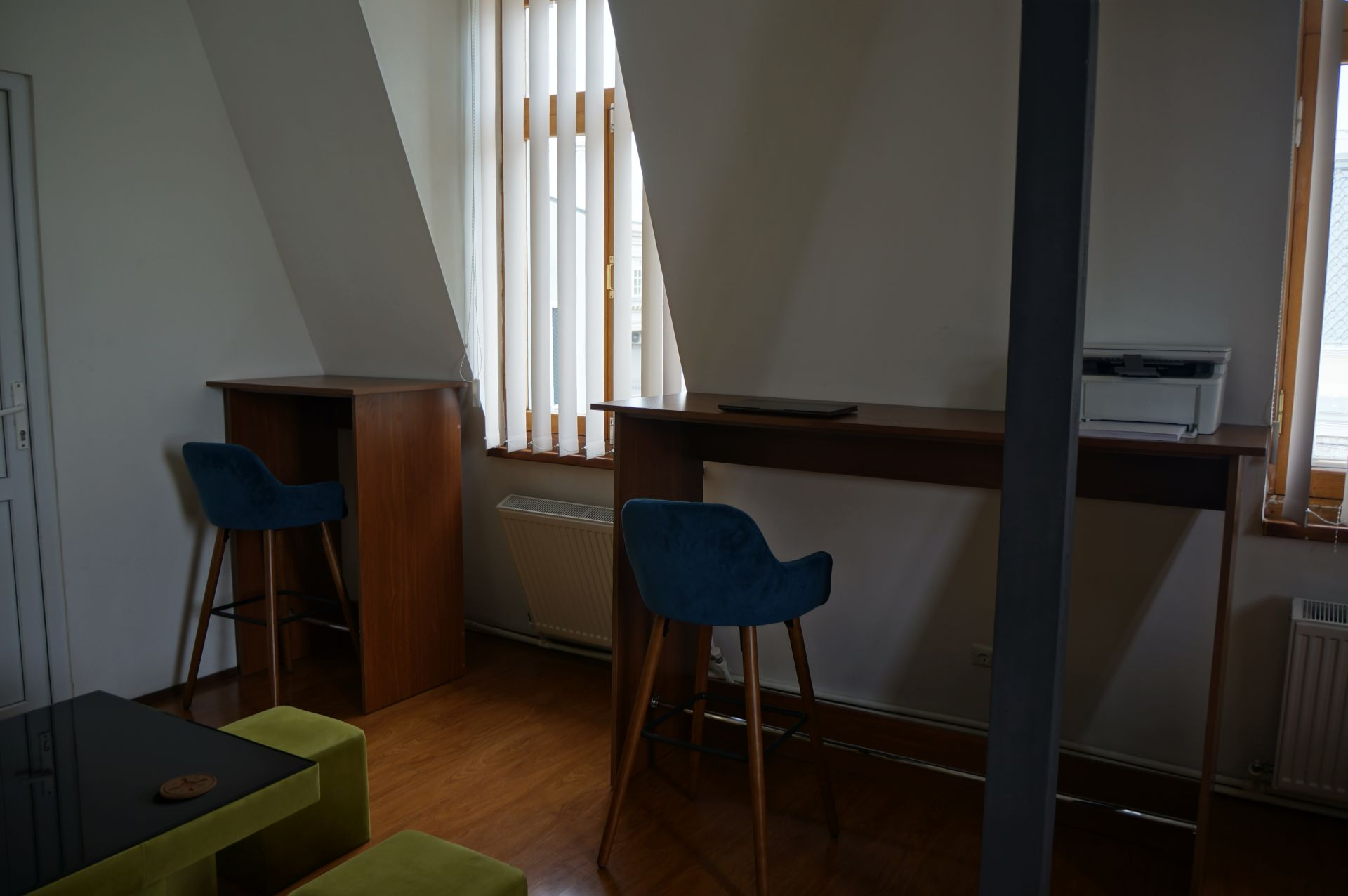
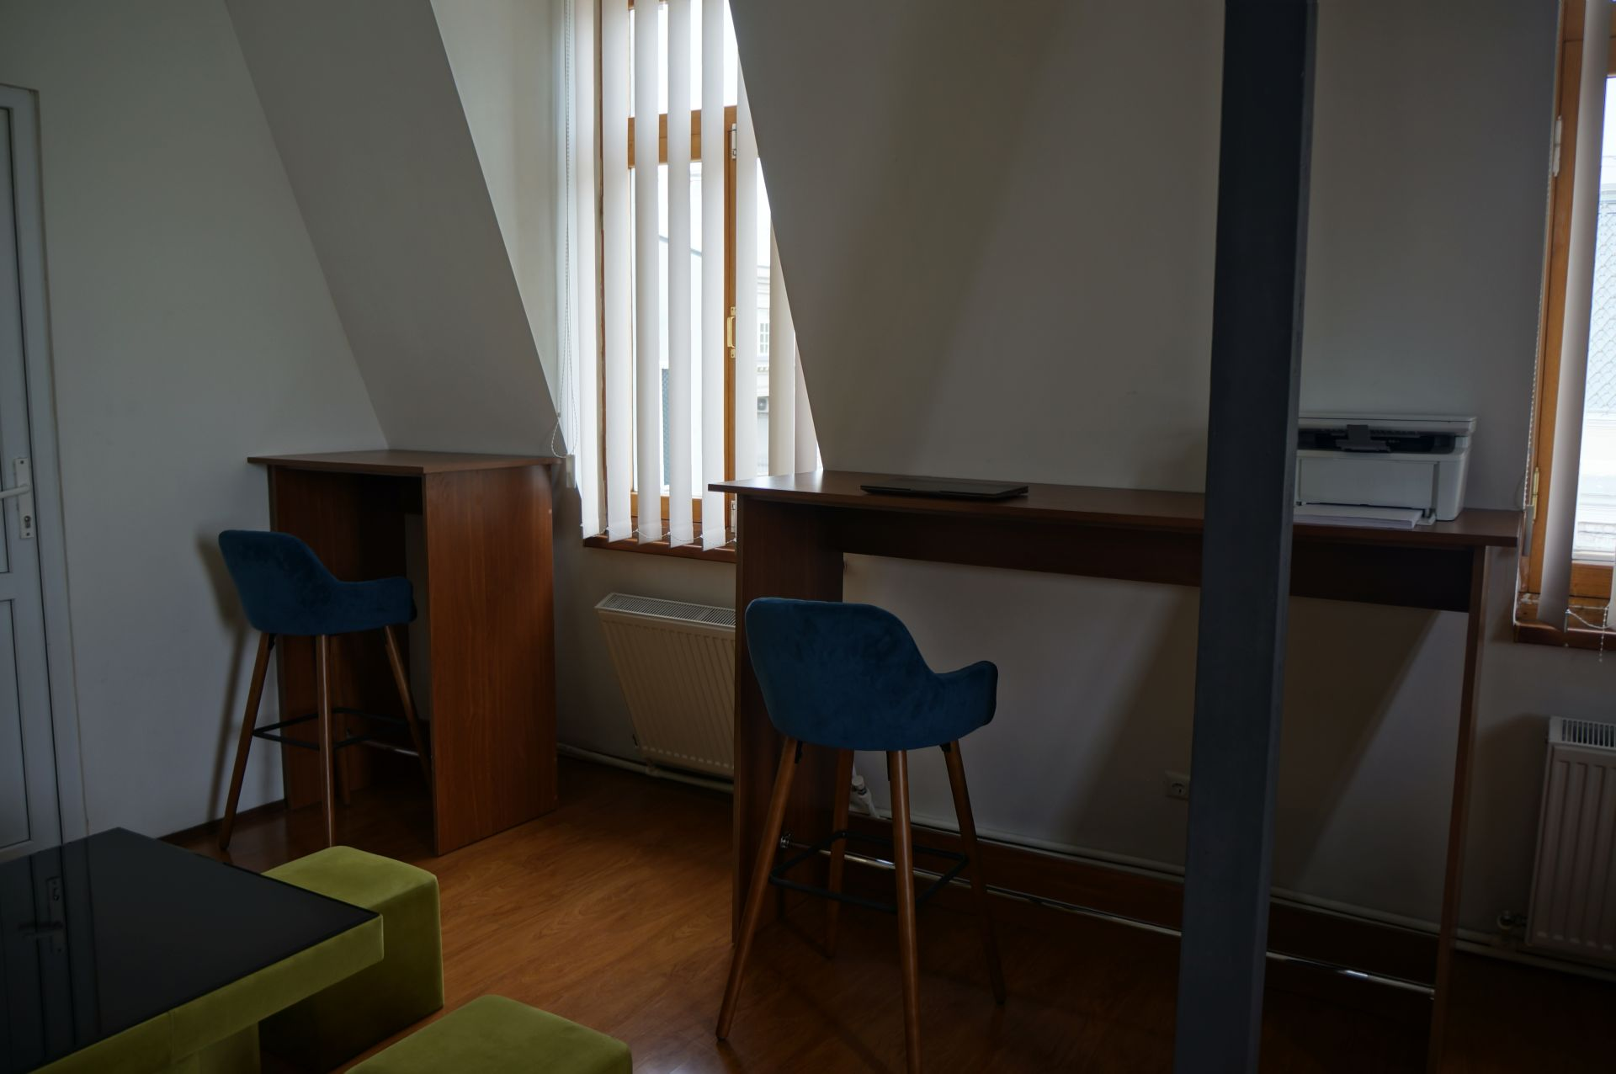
- coaster [159,773,217,800]
